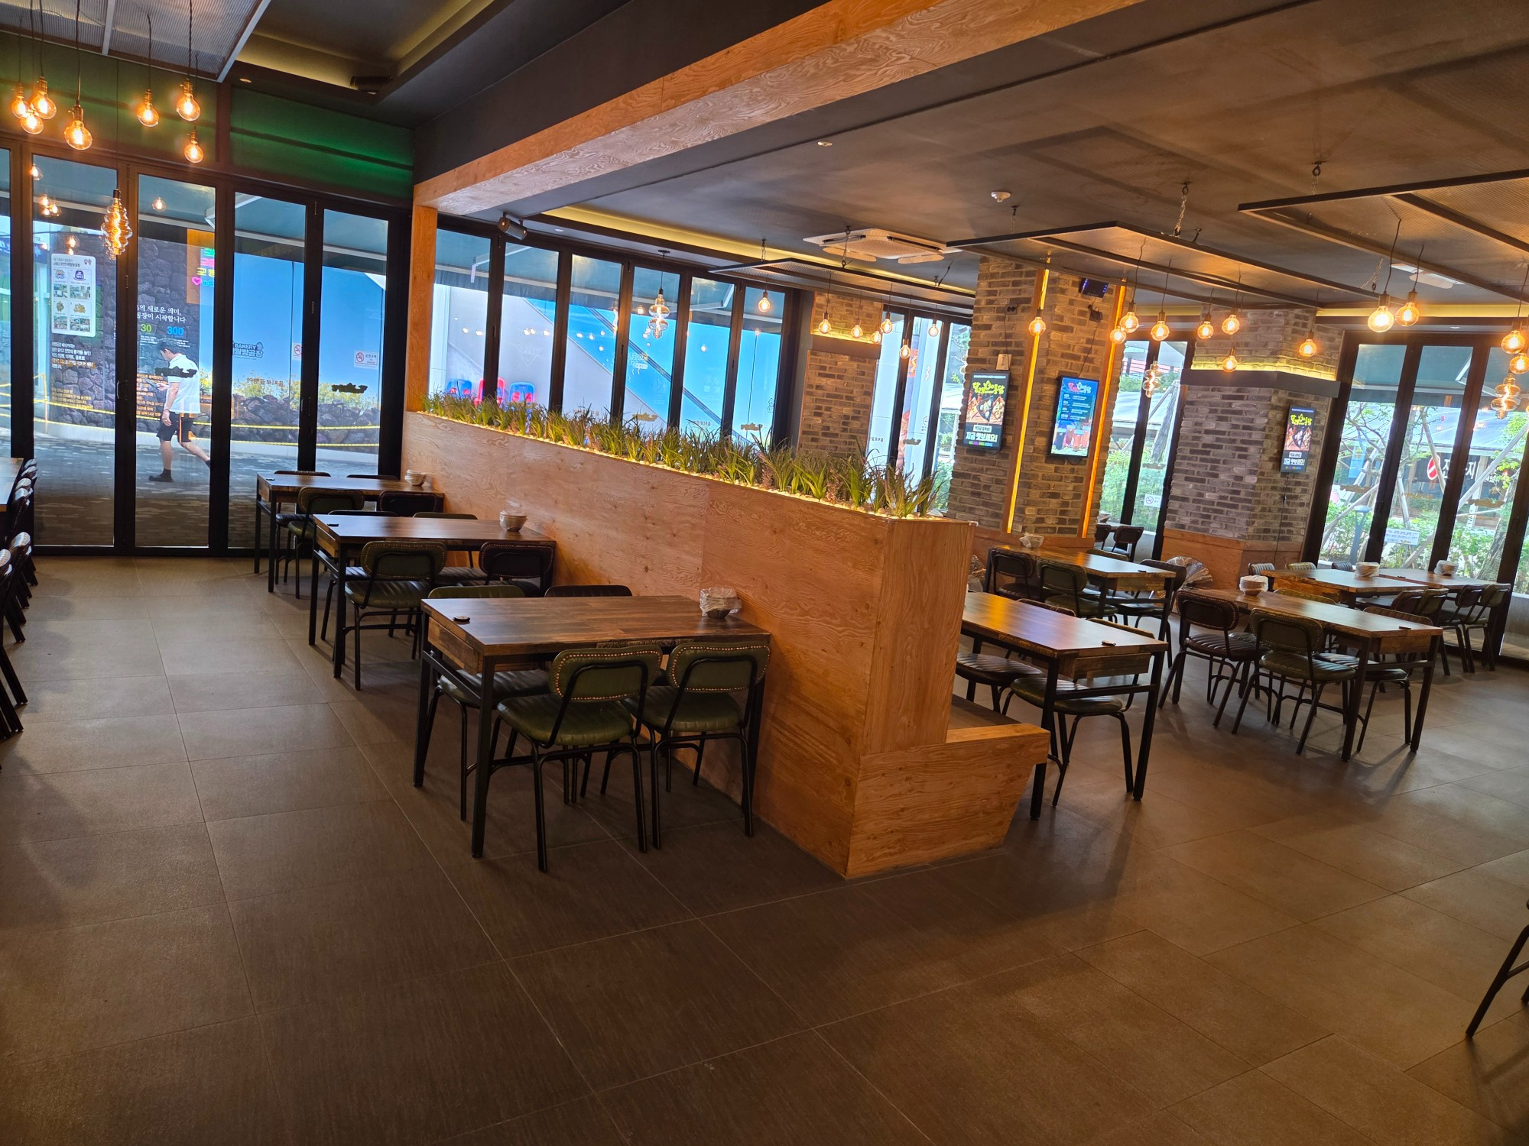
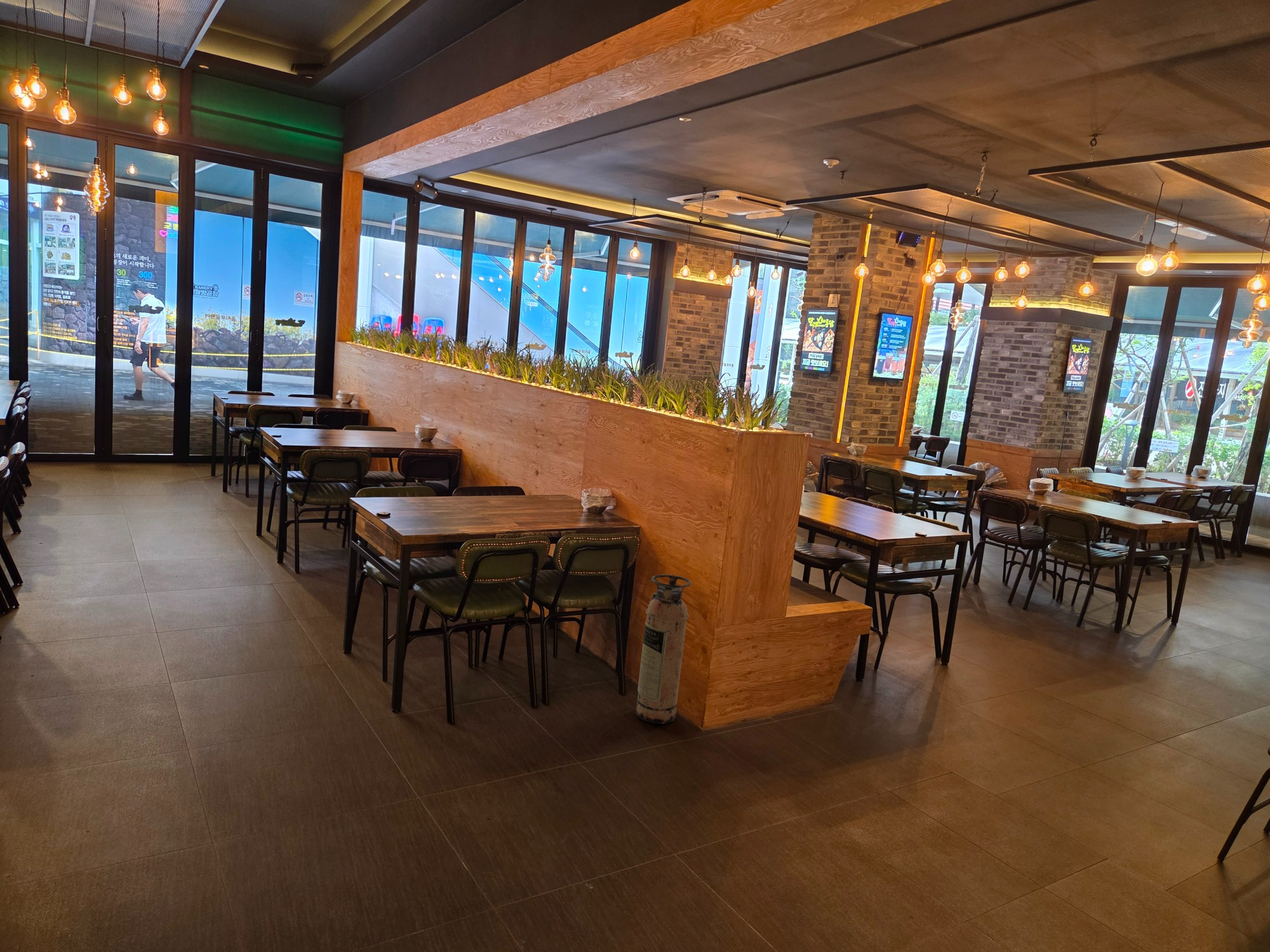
+ fire extinguisher [635,574,692,725]
